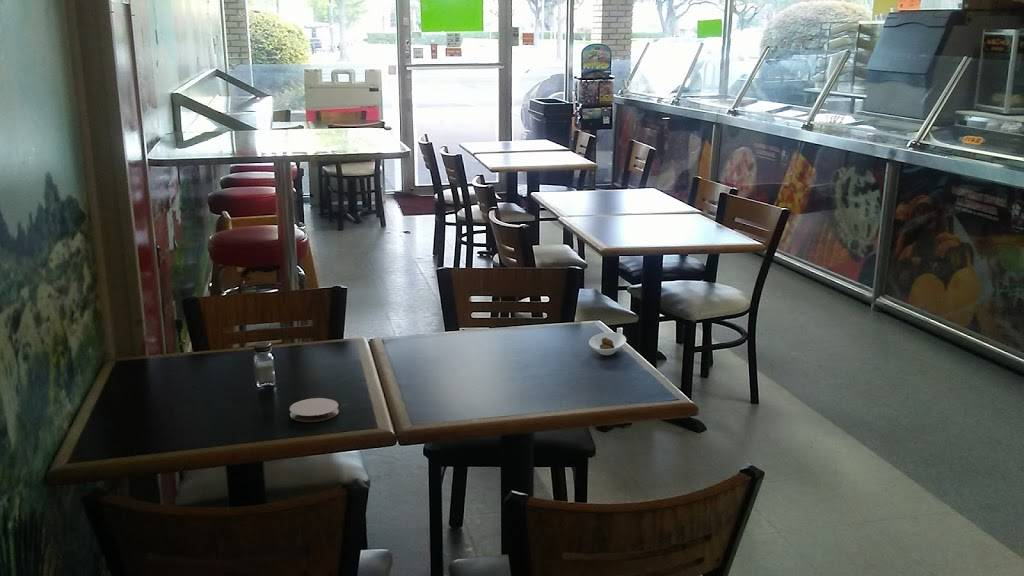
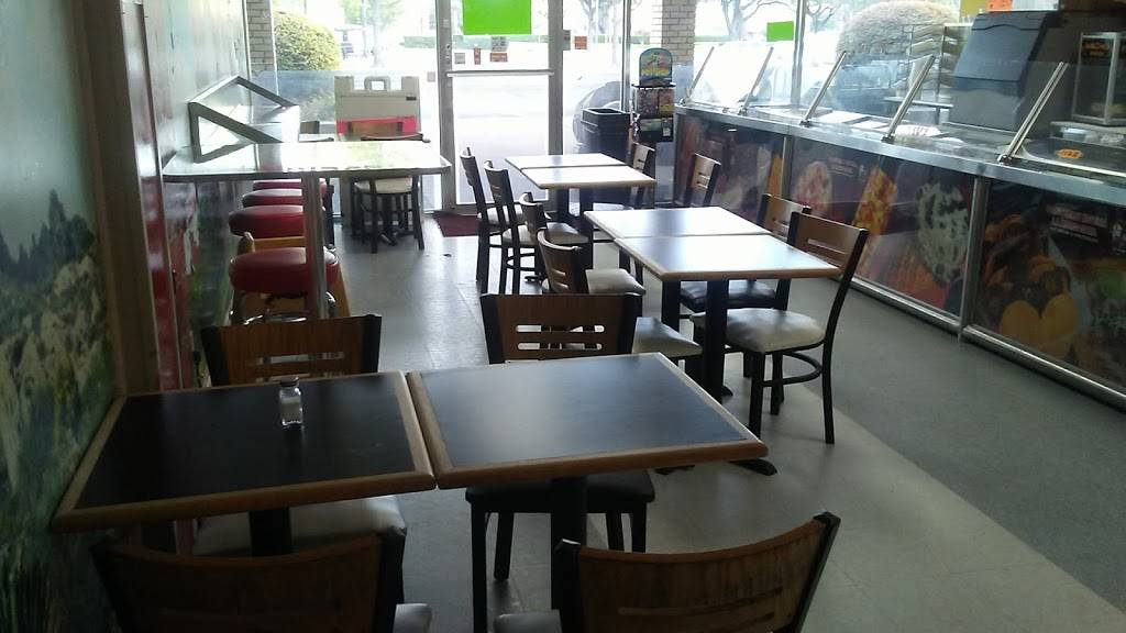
- coaster [289,397,340,423]
- saucer [588,331,627,356]
